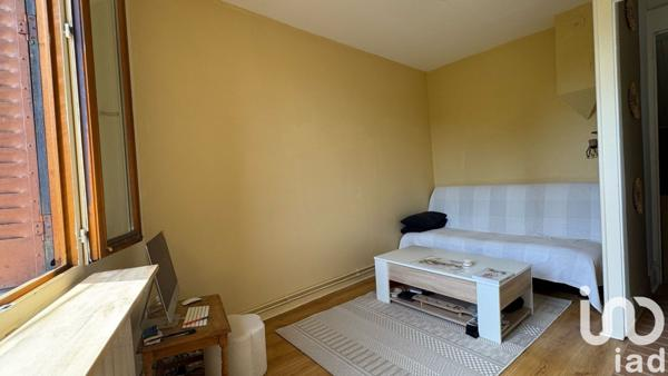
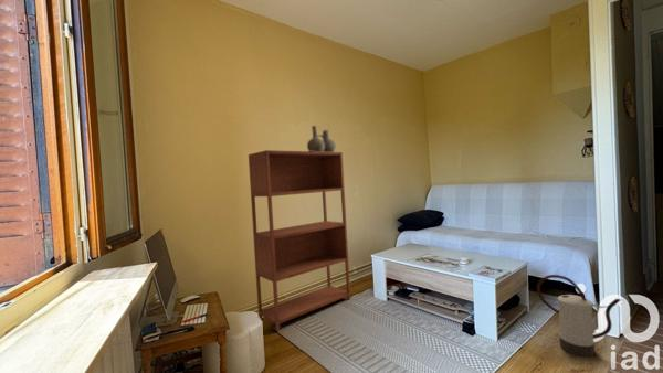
+ ceramic vessel [306,125,337,152]
+ watering can [536,274,622,358]
+ bookshelf [248,149,351,332]
